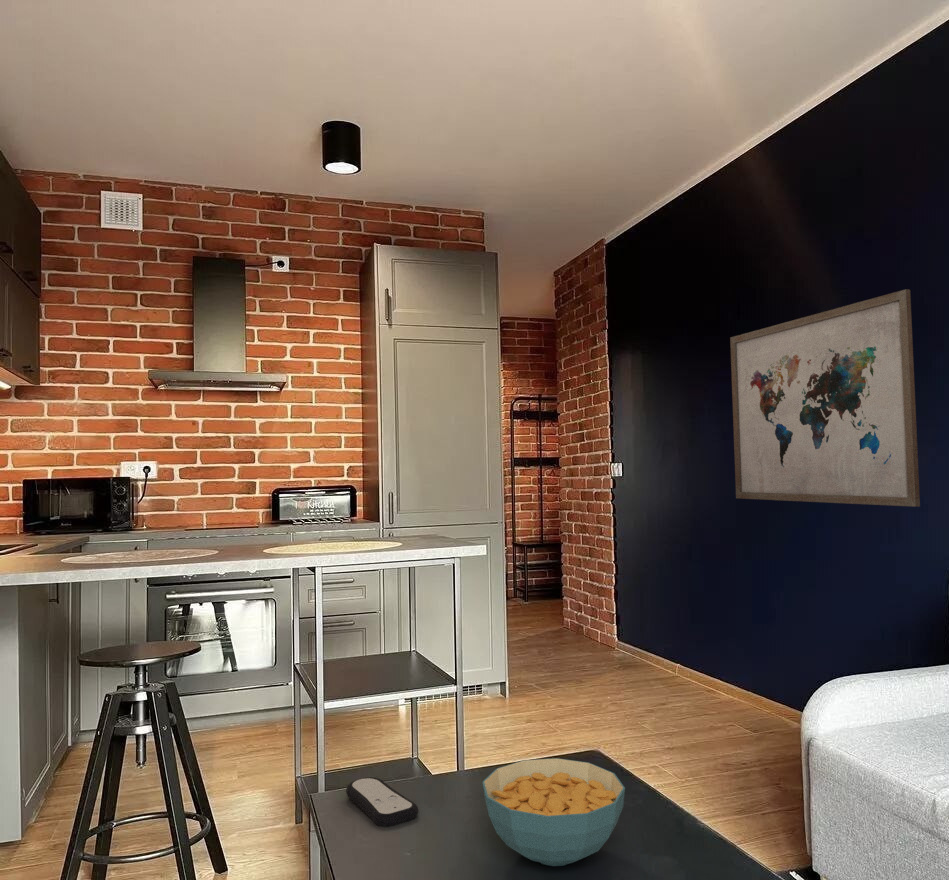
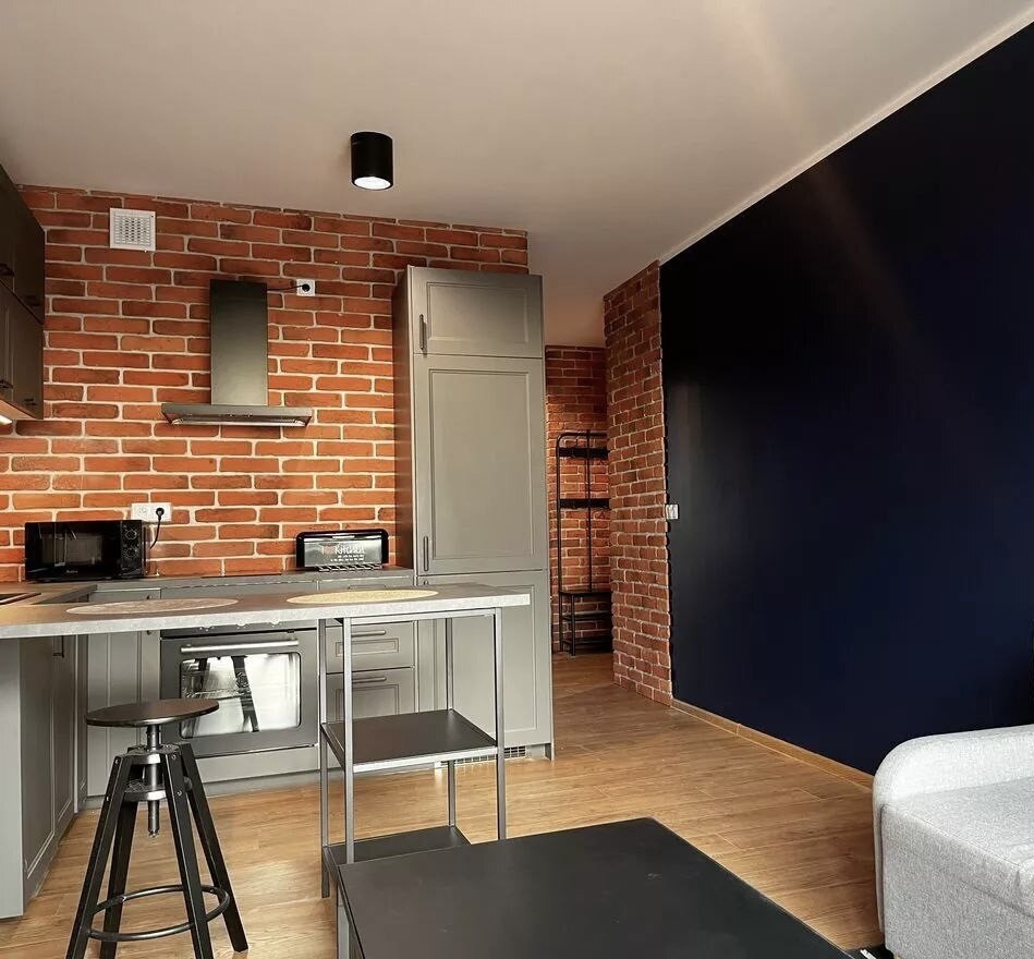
- wall art [729,288,921,508]
- cereal bowl [481,757,626,867]
- remote control [345,776,419,828]
